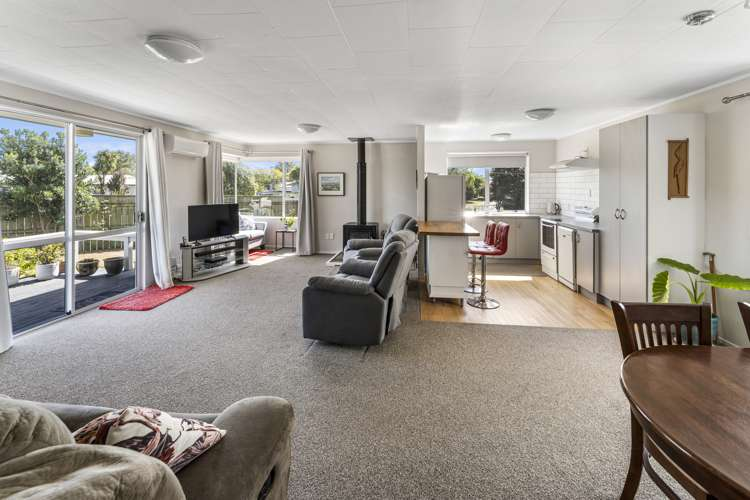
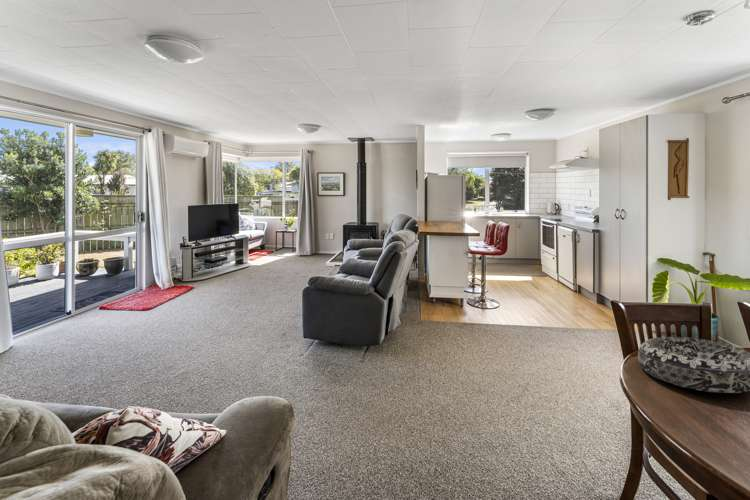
+ decorative bowl [637,336,750,394]
